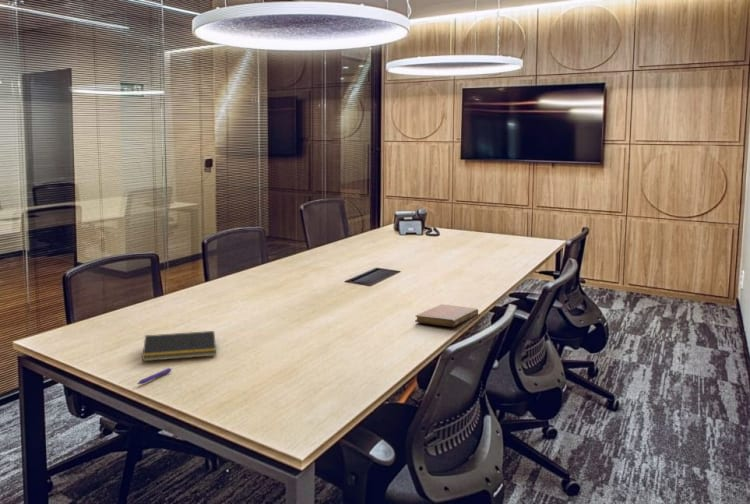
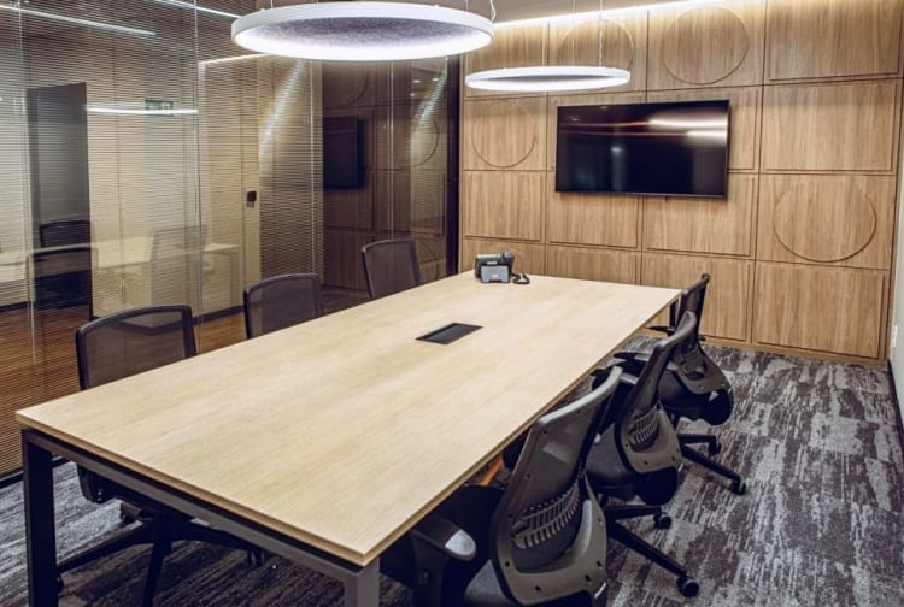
- notepad [141,330,217,362]
- pen [136,367,172,385]
- notebook [414,304,479,328]
